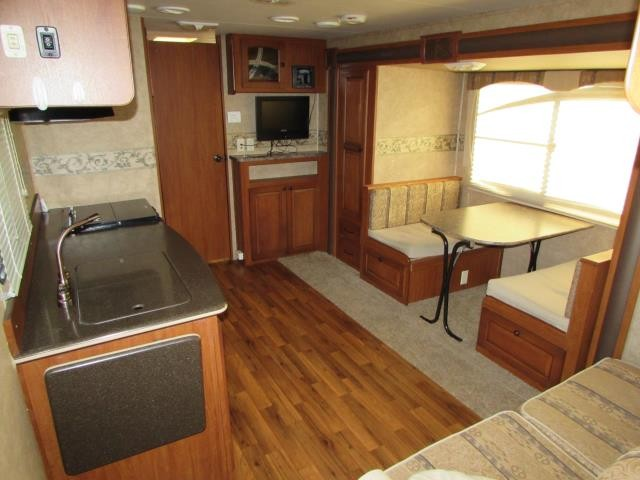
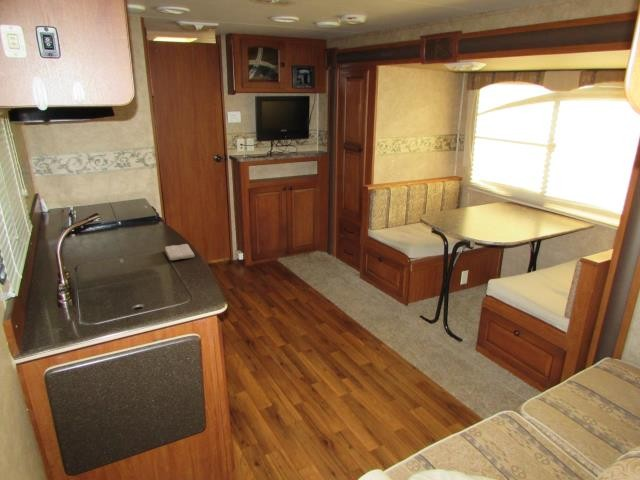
+ washcloth [164,243,195,261]
